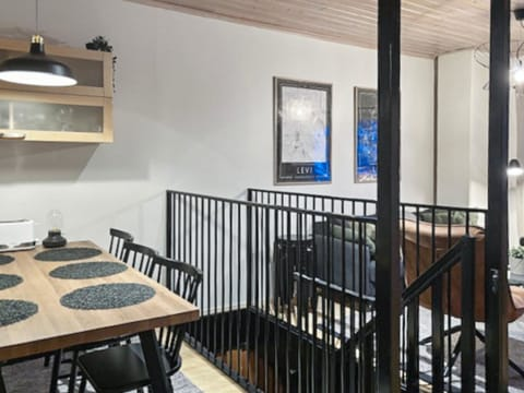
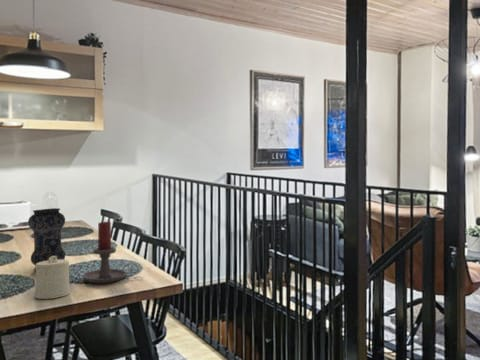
+ vase [27,207,66,272]
+ candle holder [82,220,140,284]
+ candle [34,256,70,300]
